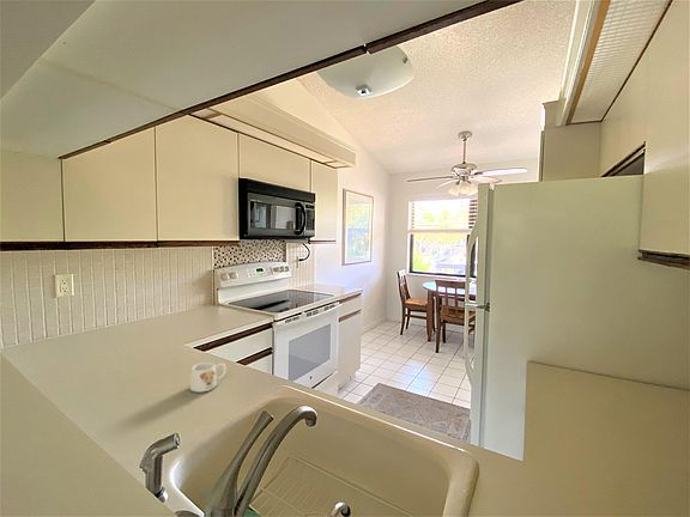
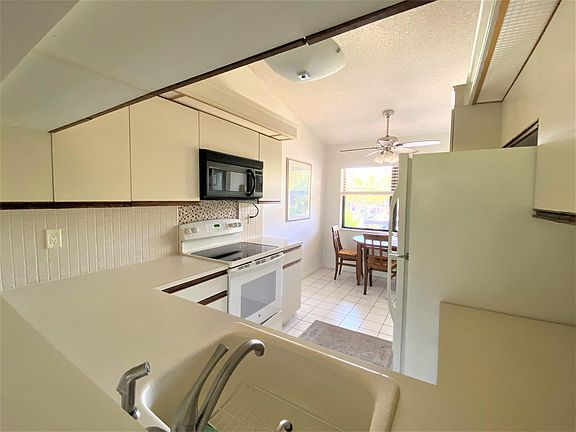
- mug [189,361,228,394]
